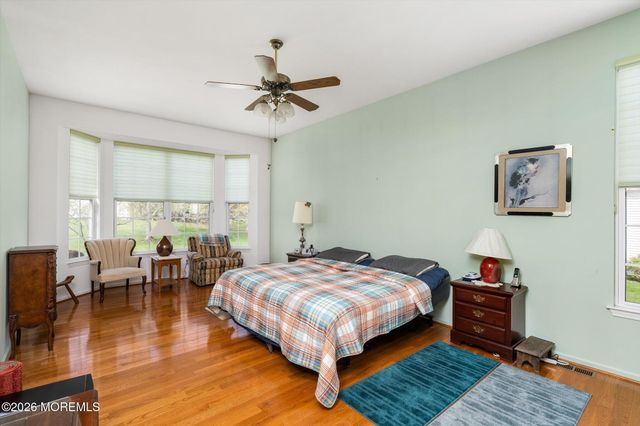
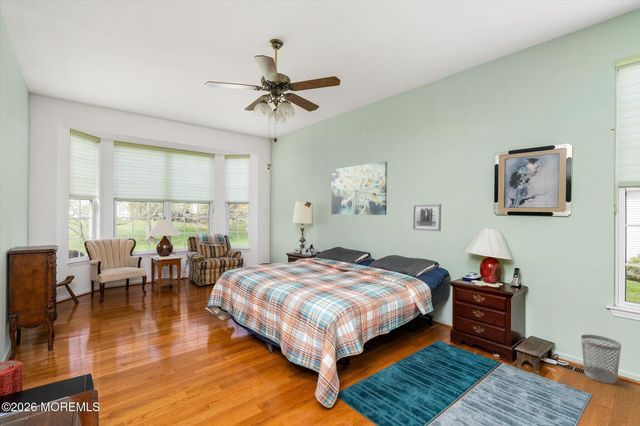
+ wastebasket [580,334,622,385]
+ wall art [330,161,388,216]
+ wall art [411,203,442,232]
